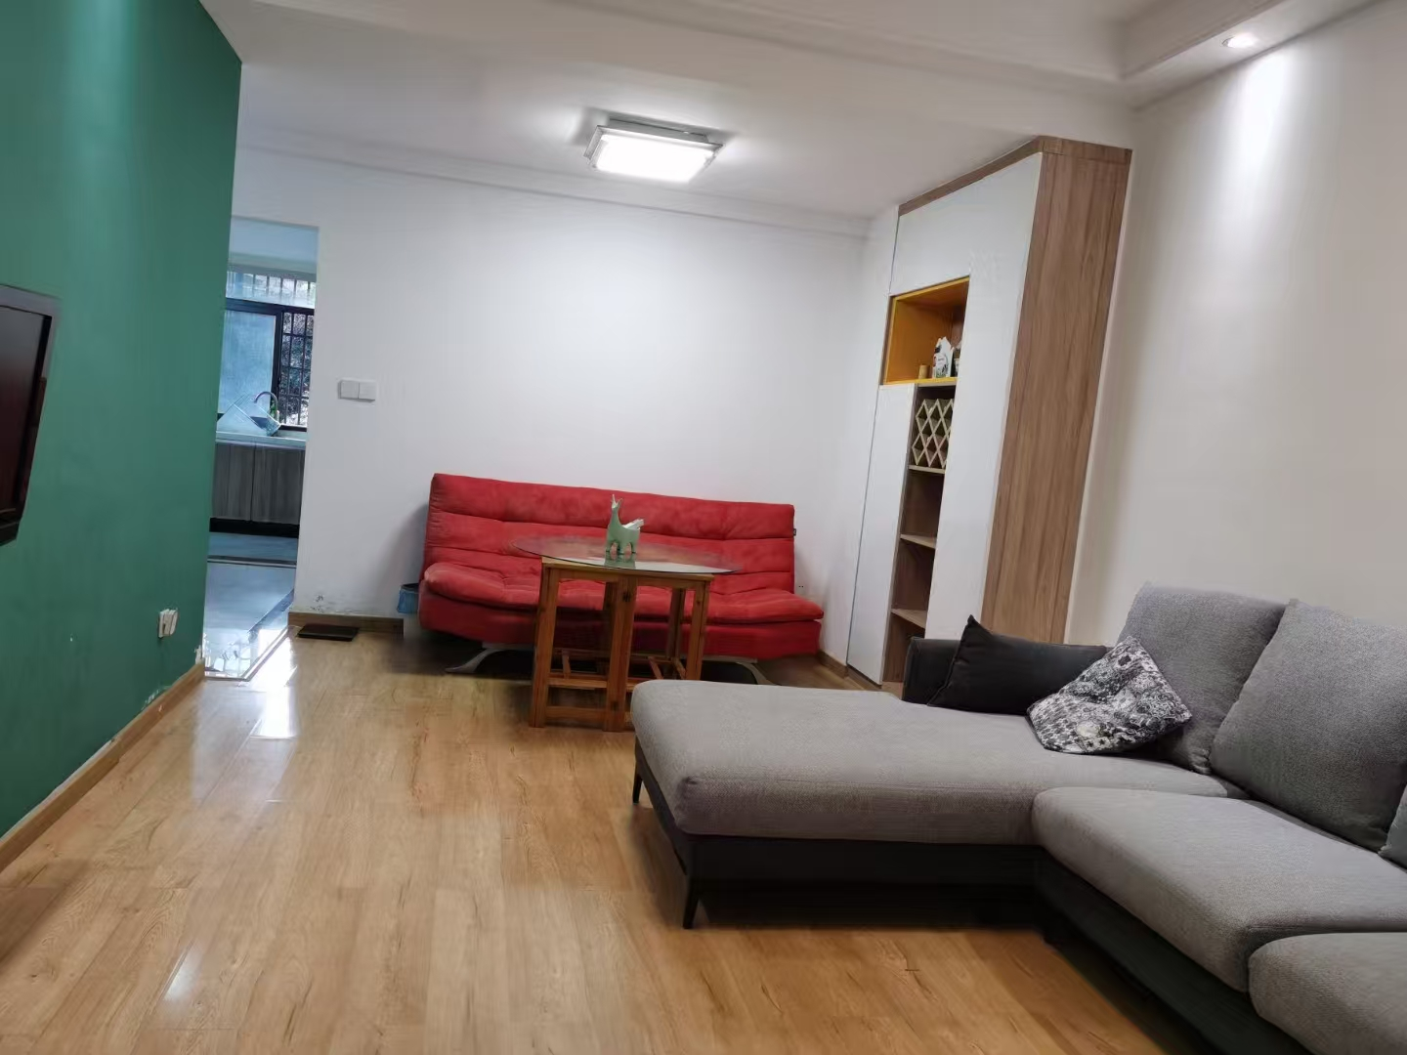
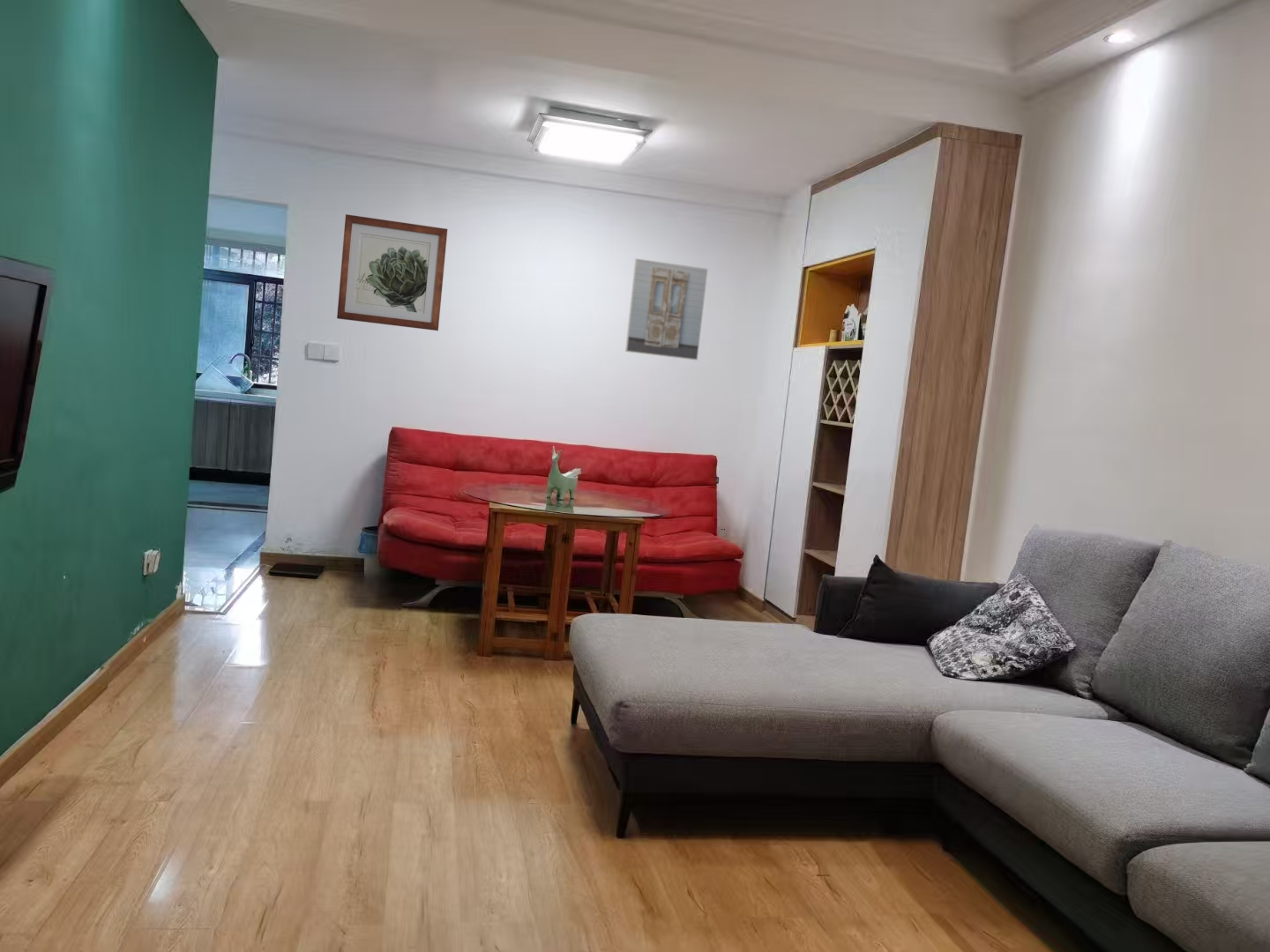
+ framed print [624,257,708,361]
+ wall art [336,213,448,331]
